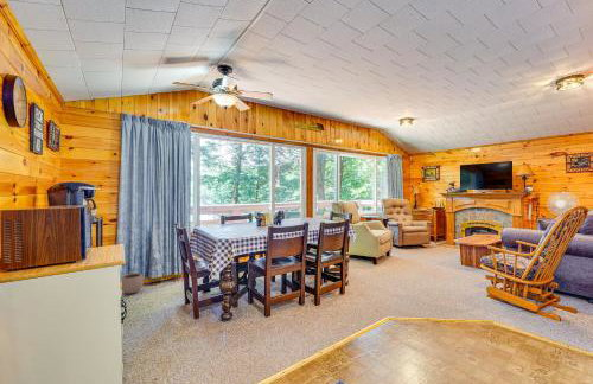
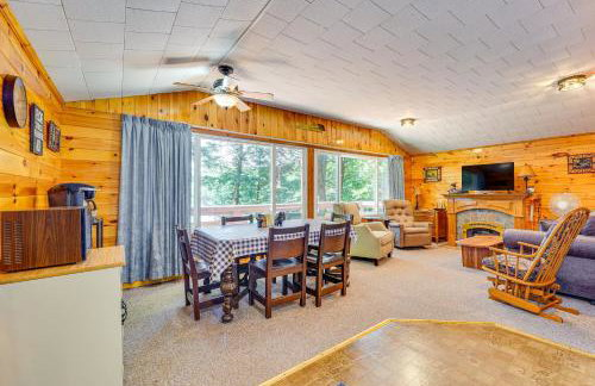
- plant pot [121,268,145,295]
